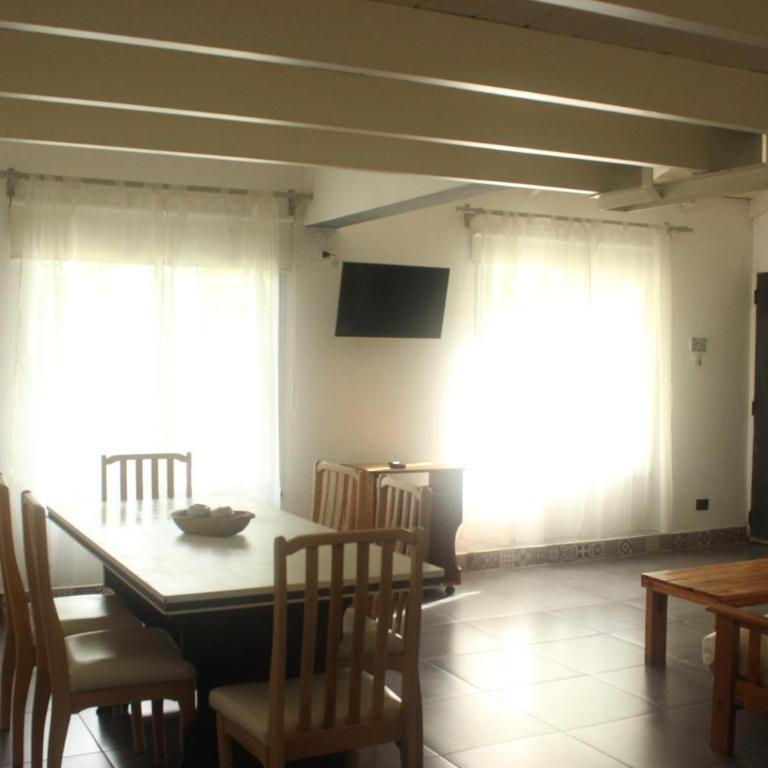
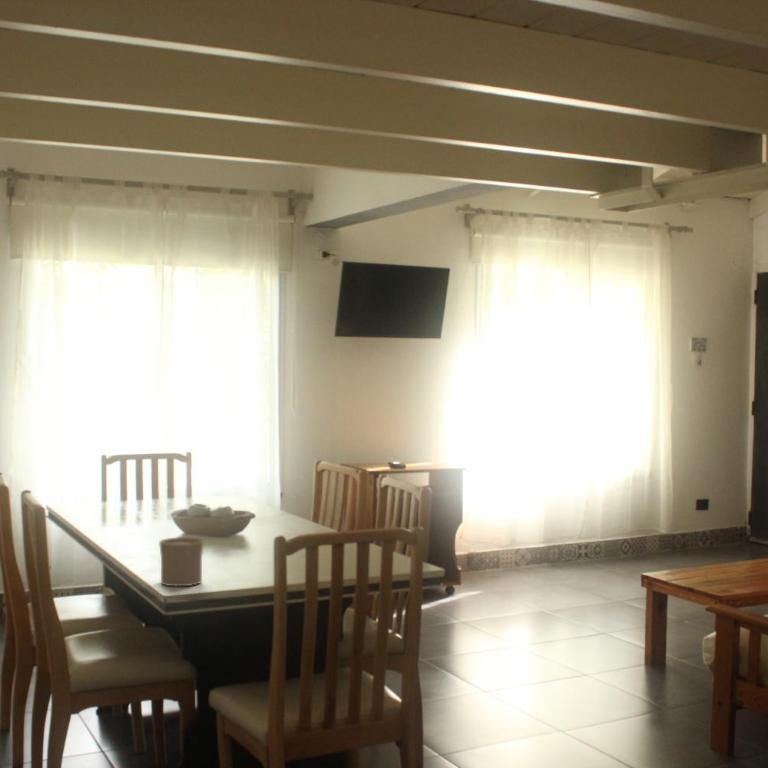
+ cup [158,536,205,587]
